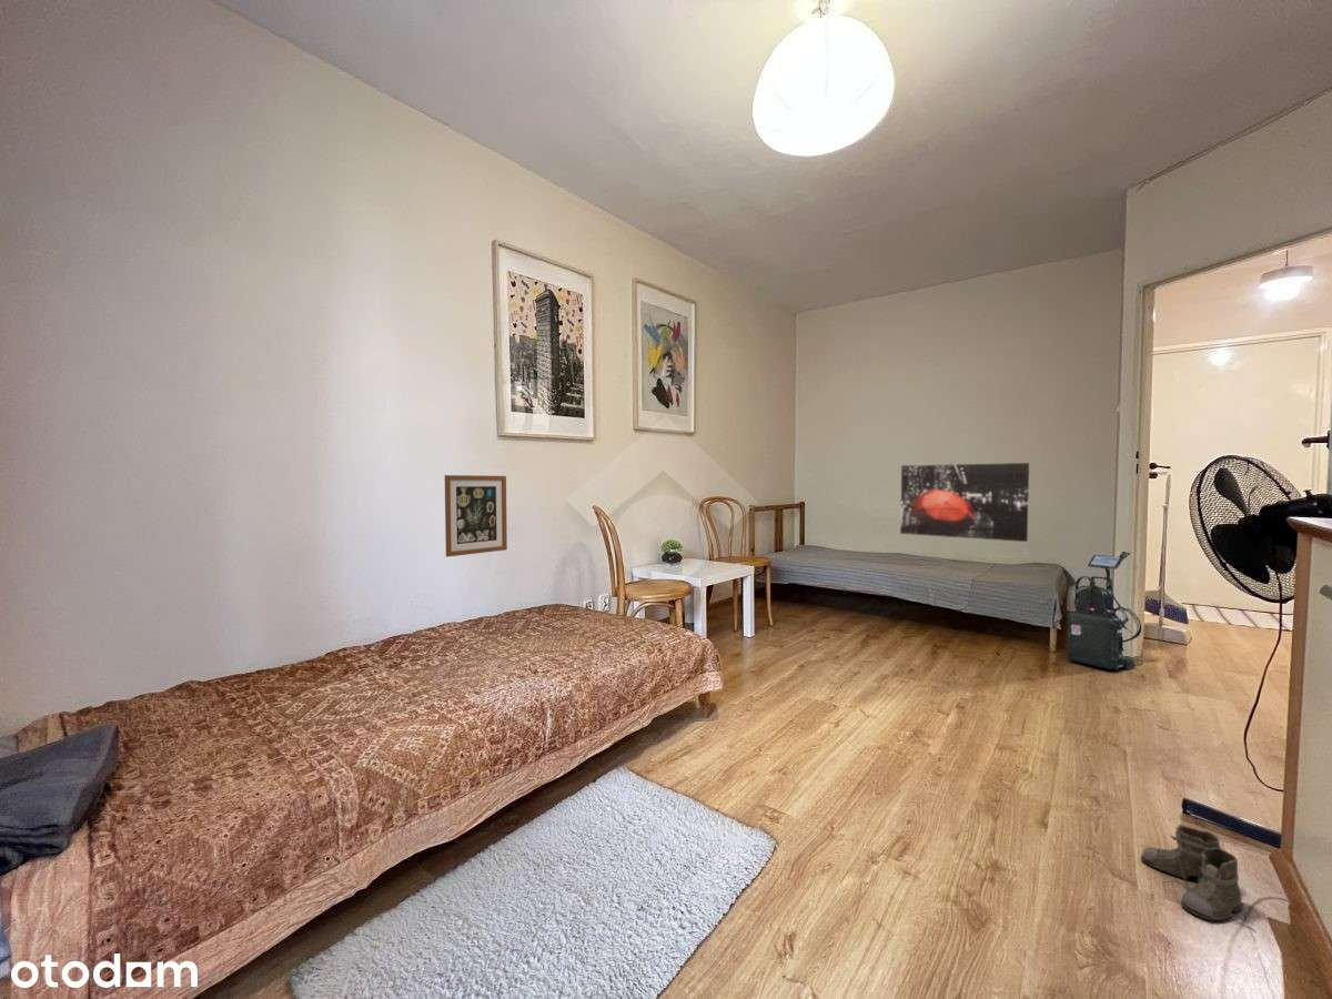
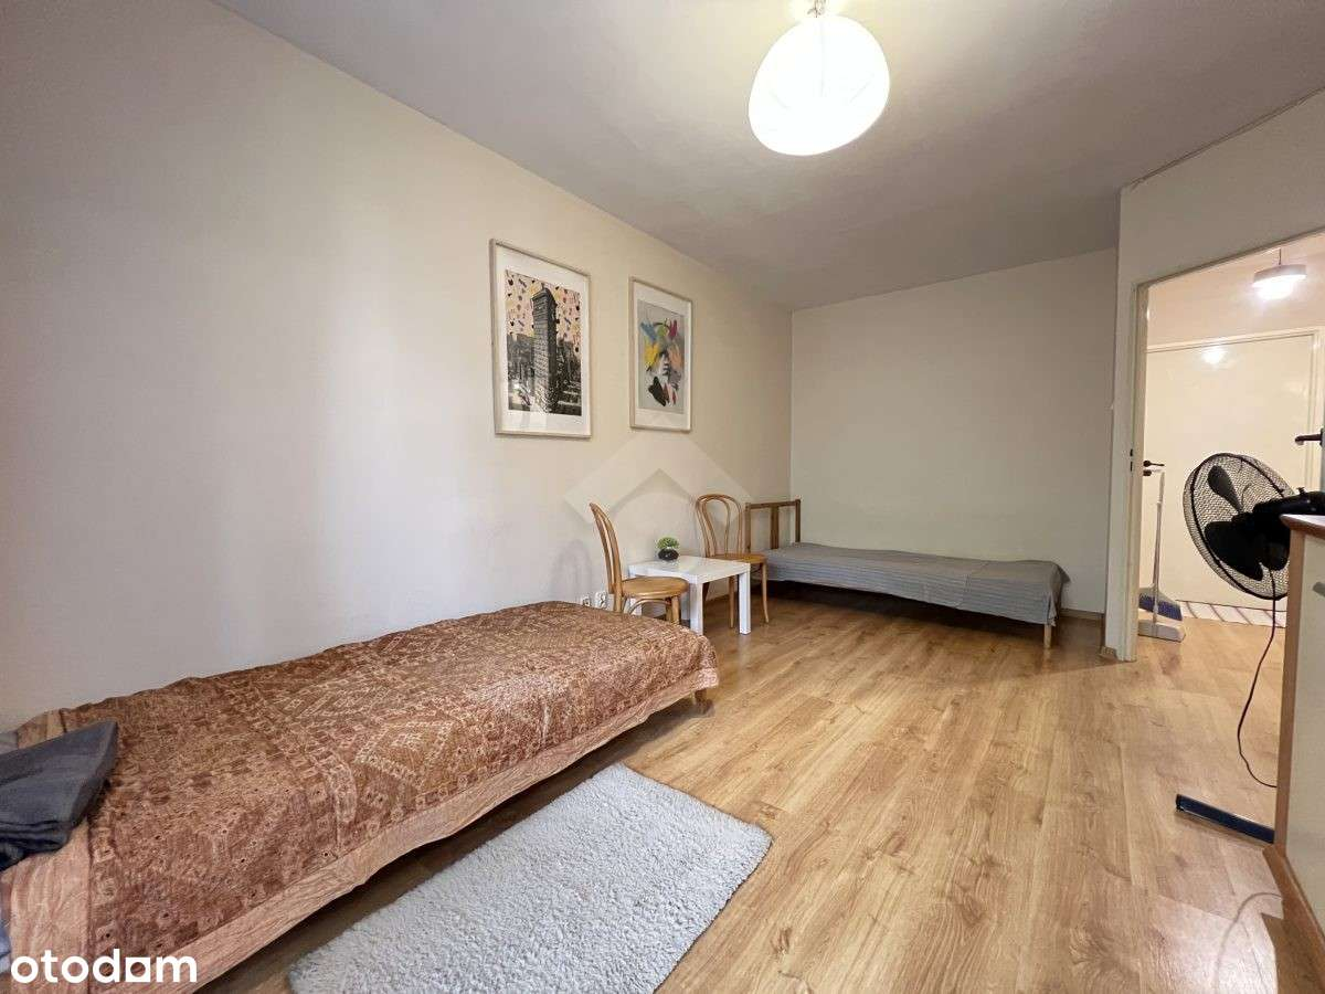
- wall art [444,474,508,557]
- vacuum cleaner [1066,551,1142,672]
- wall art [899,462,1030,543]
- boots [1140,824,1257,932]
